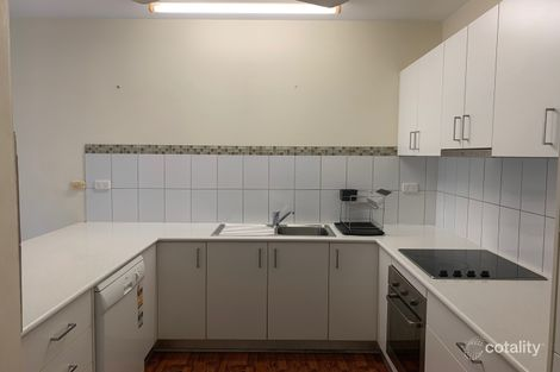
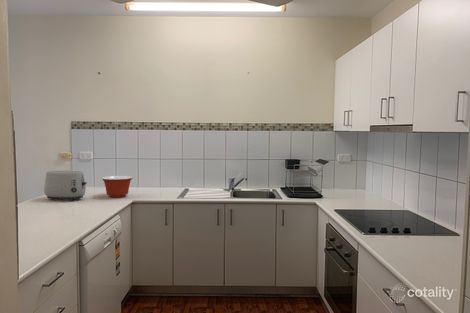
+ toaster [43,170,88,201]
+ mixing bowl [101,175,134,198]
